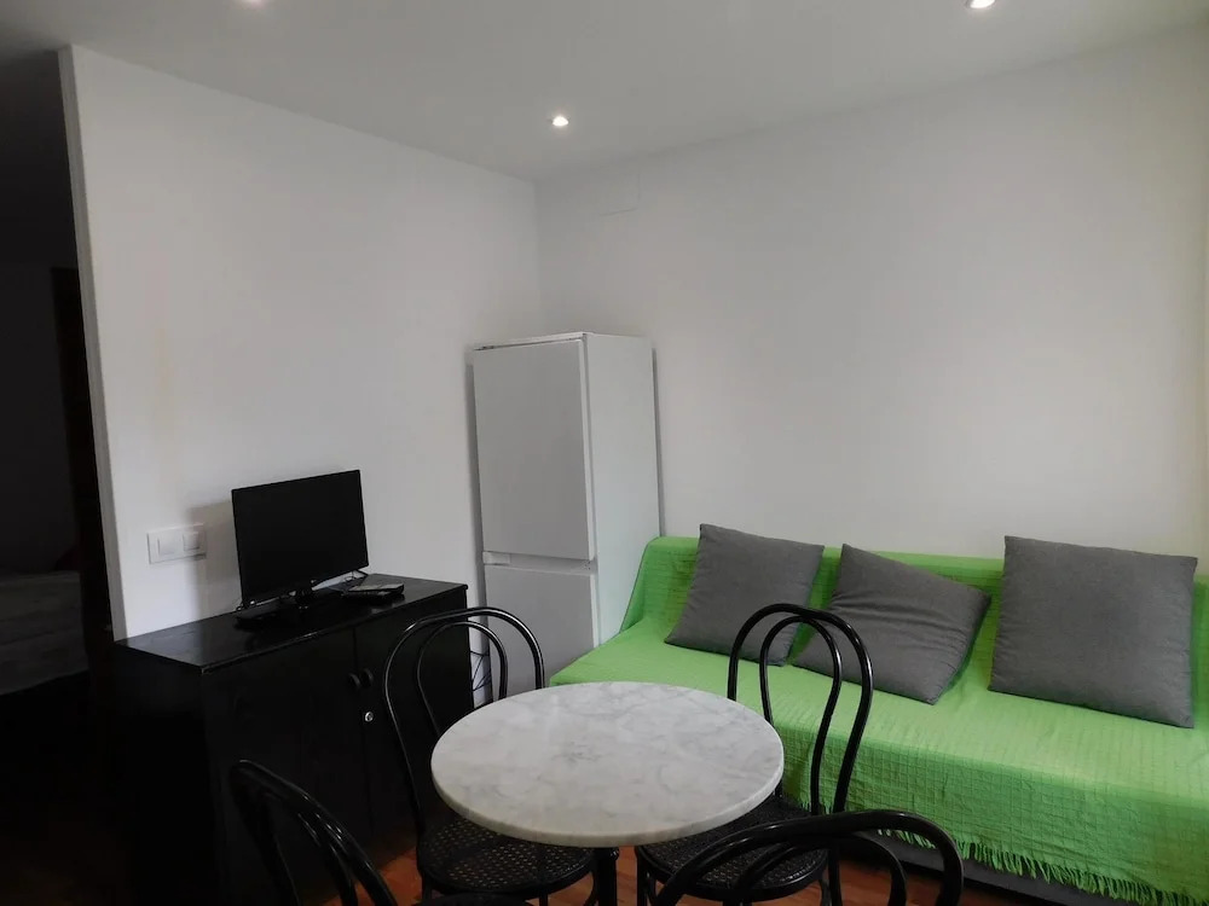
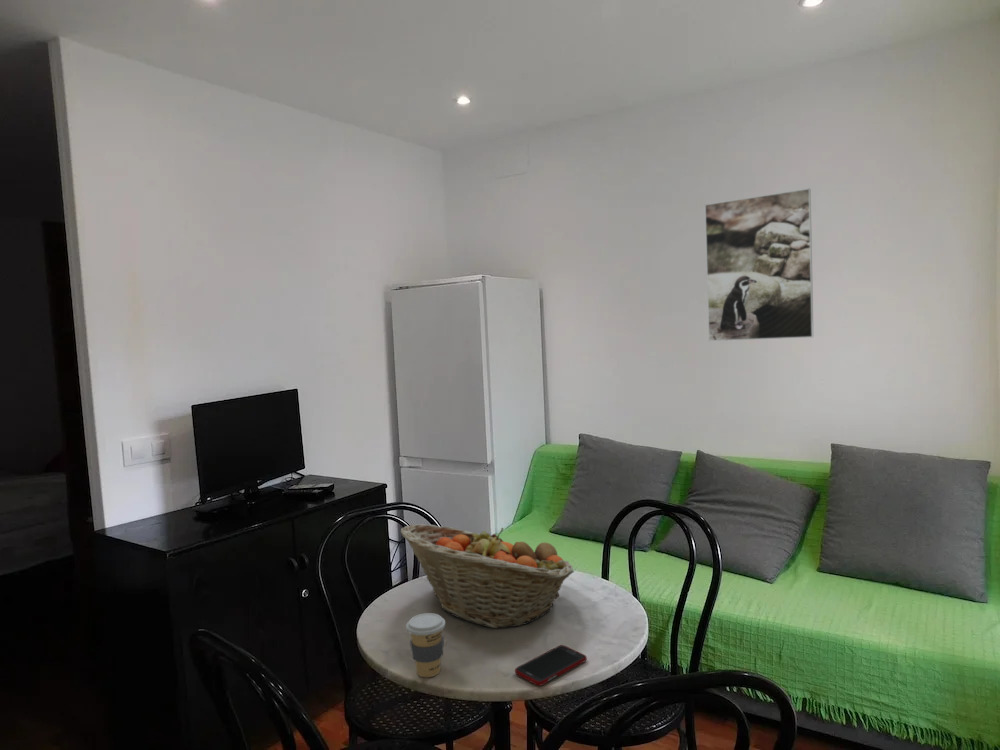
+ fruit basket [400,523,575,629]
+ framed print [704,187,814,342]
+ coffee cup [405,612,446,678]
+ cell phone [514,644,588,687]
